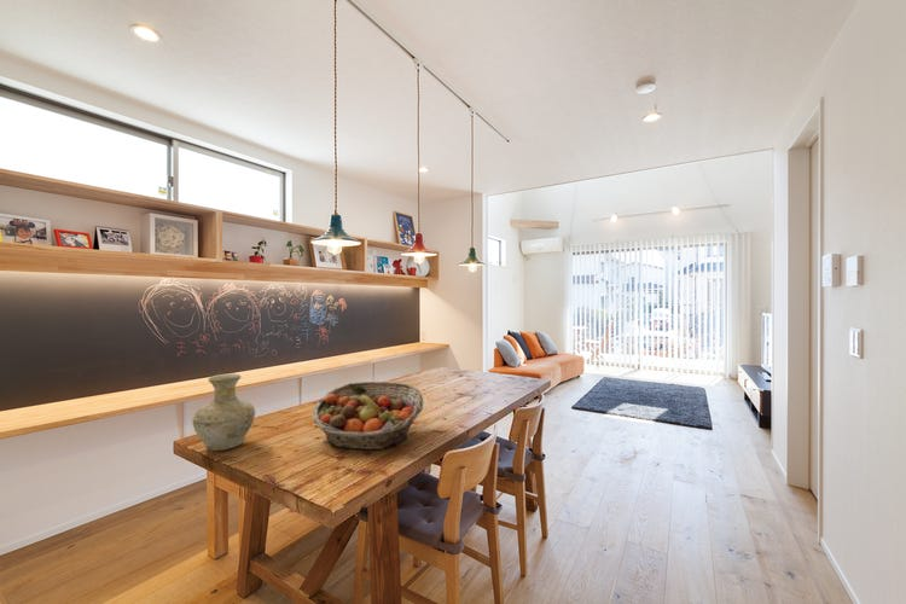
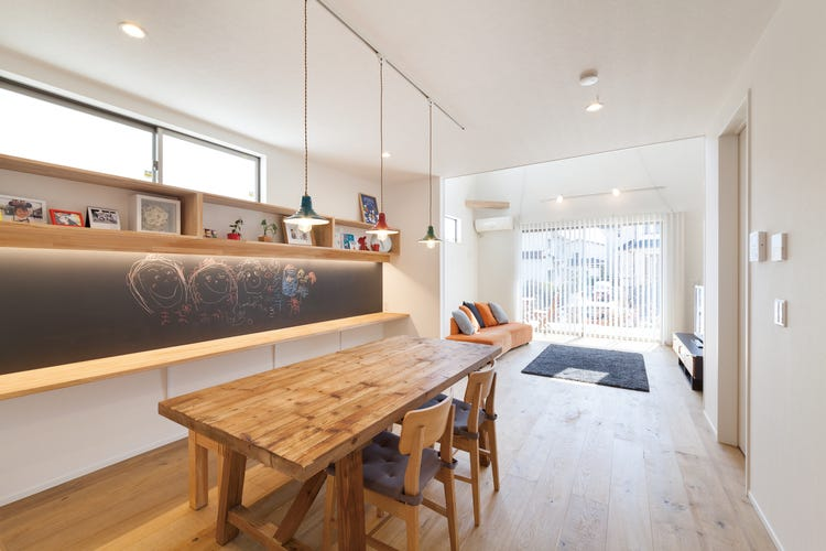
- fruit basket [312,381,424,451]
- vase [191,372,256,452]
